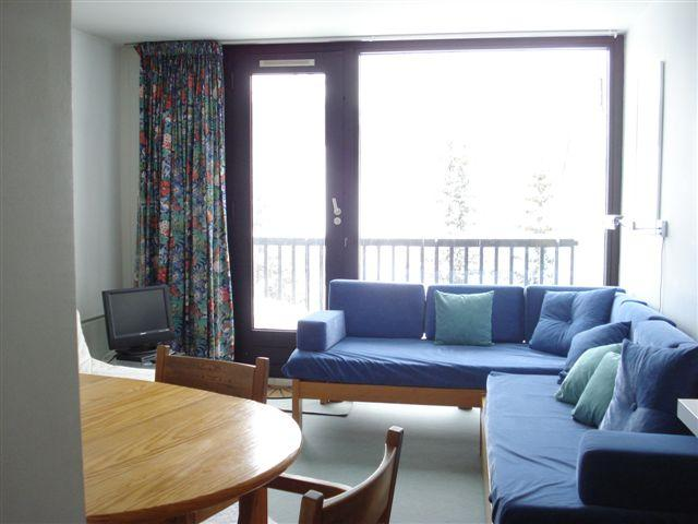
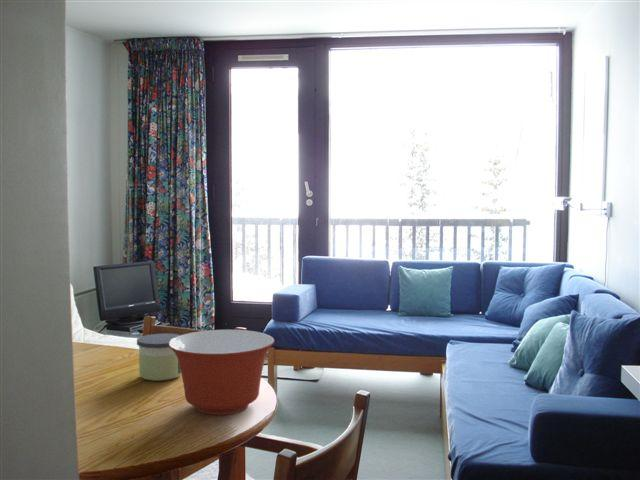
+ candle [136,333,182,382]
+ mixing bowl [168,329,275,416]
